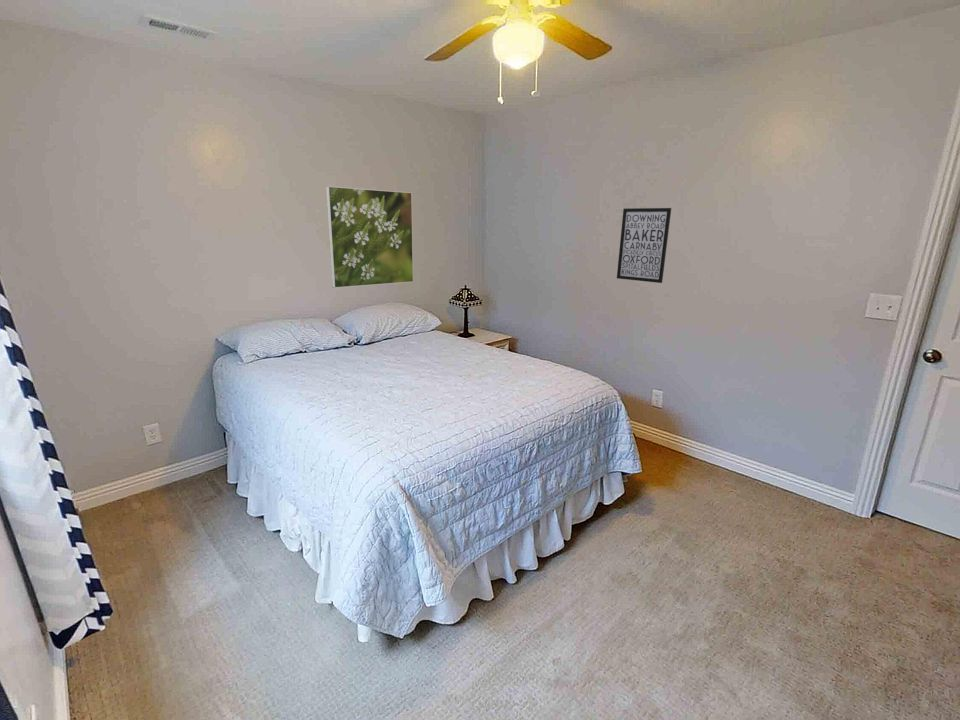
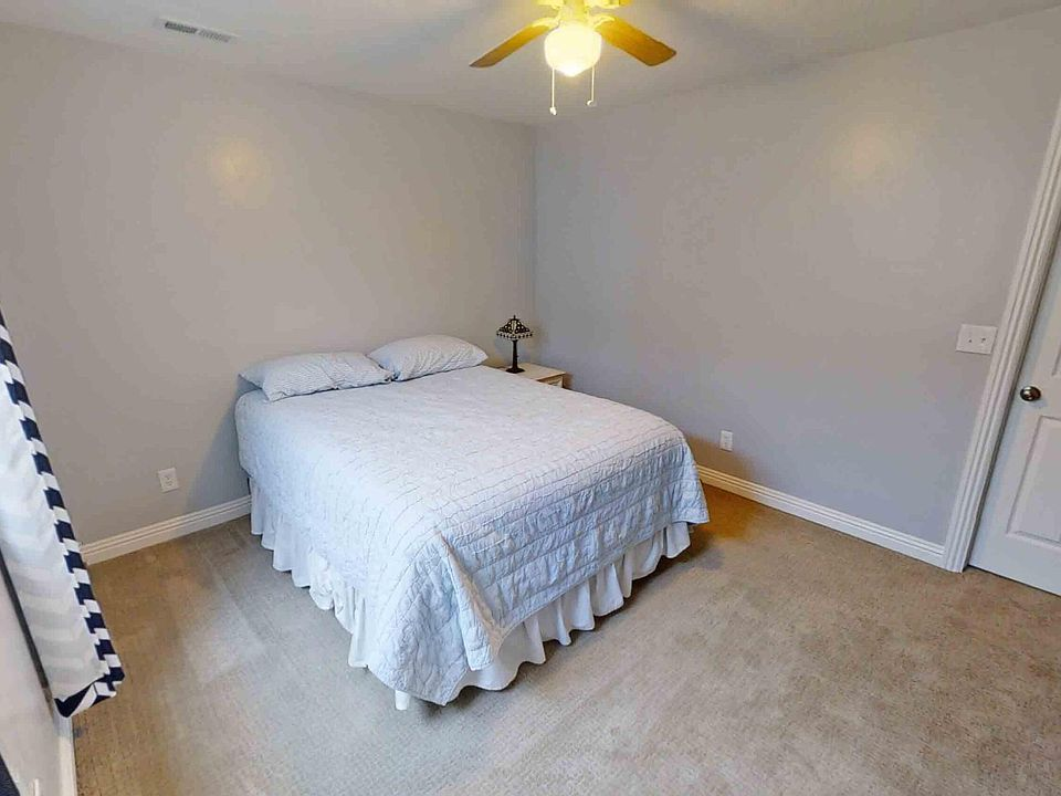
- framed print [325,185,414,289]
- wall art [616,207,672,284]
